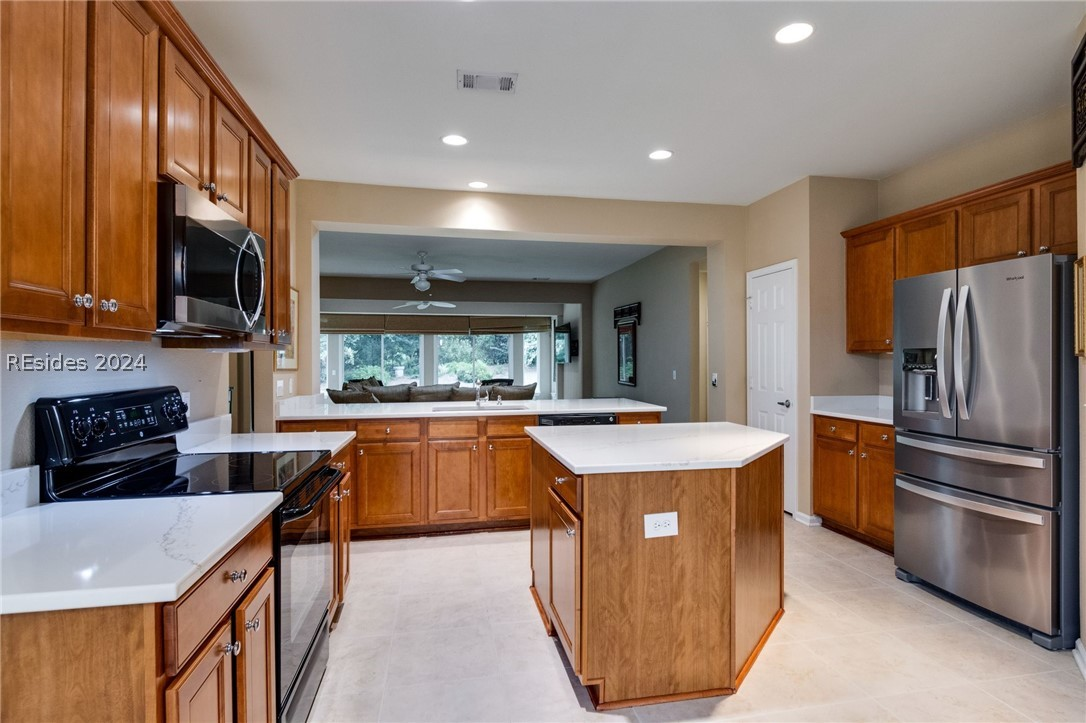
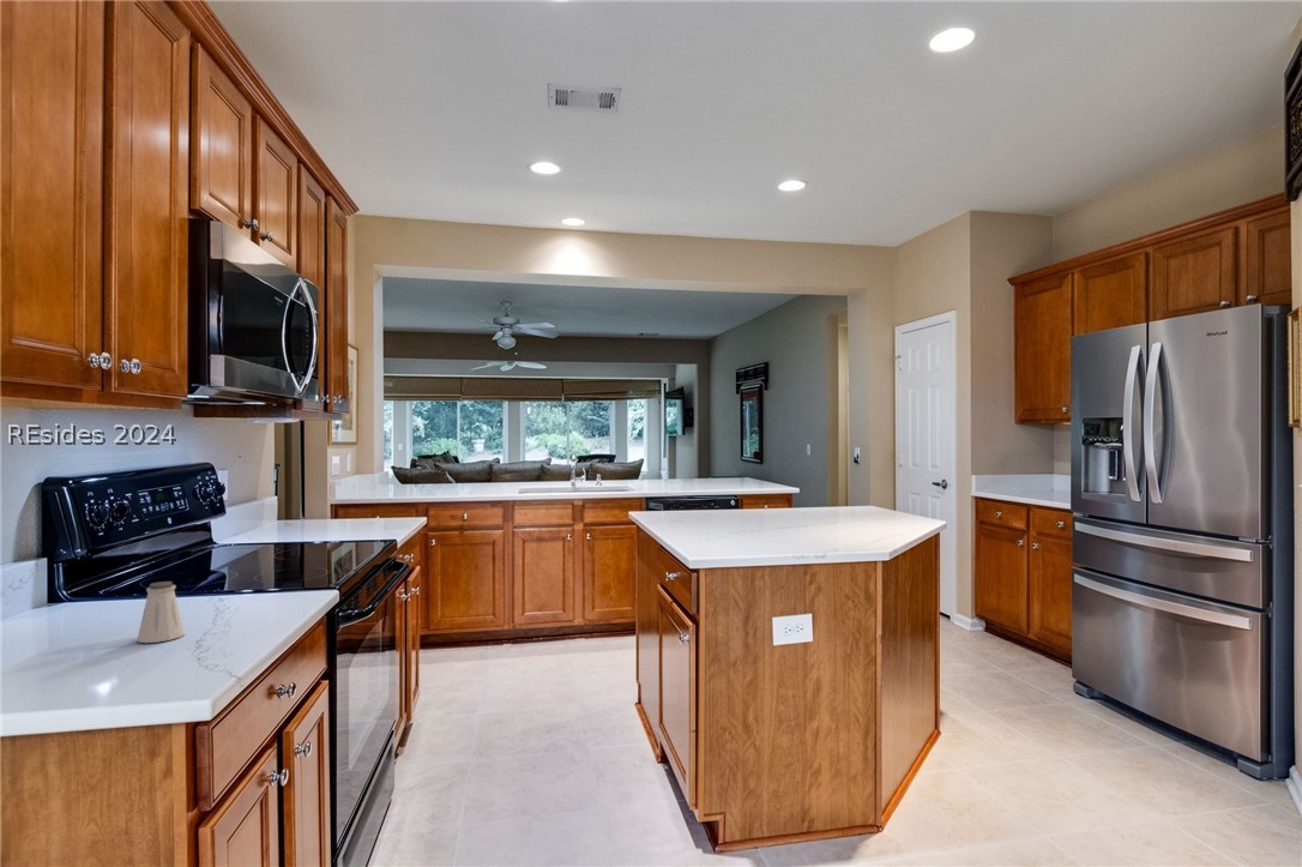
+ saltshaker [135,580,186,644]
